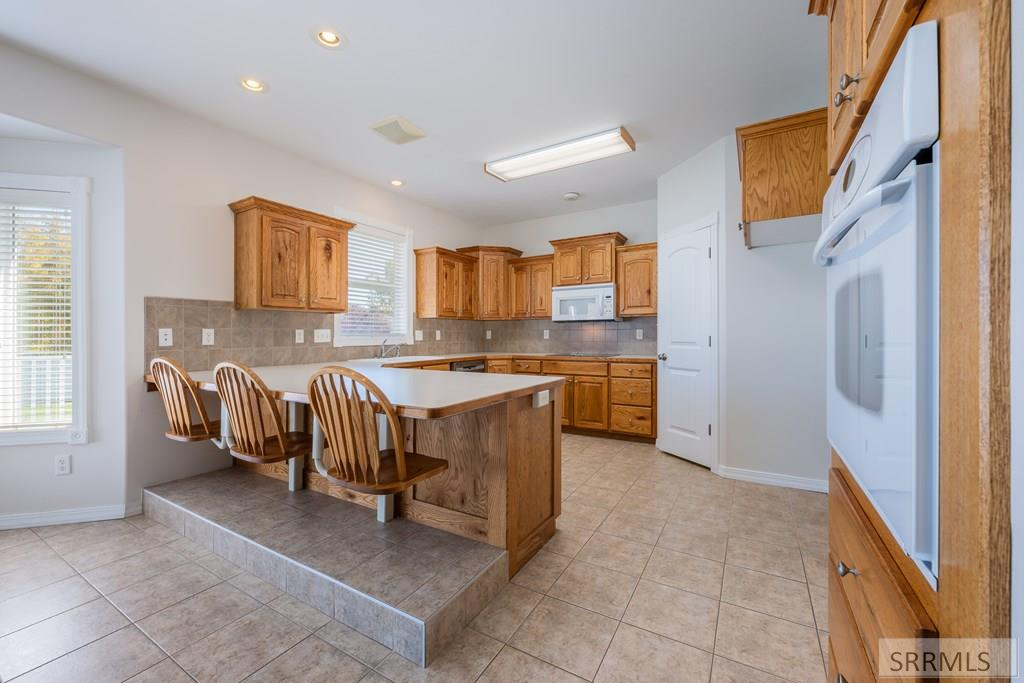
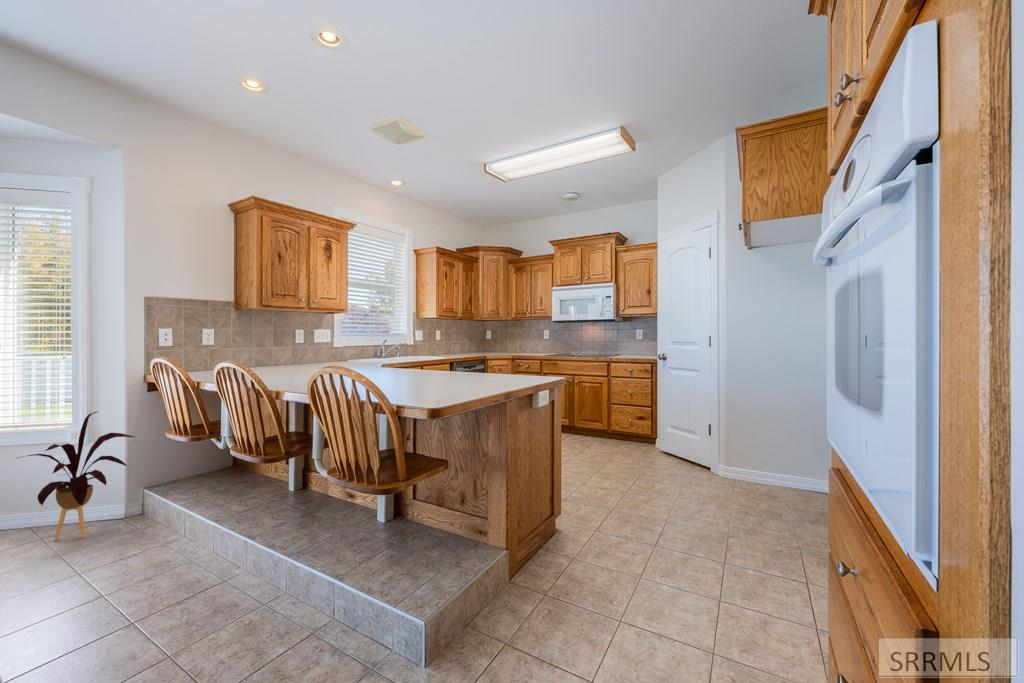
+ house plant [14,411,137,542]
